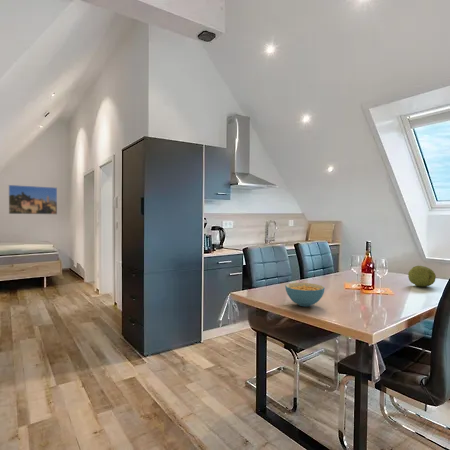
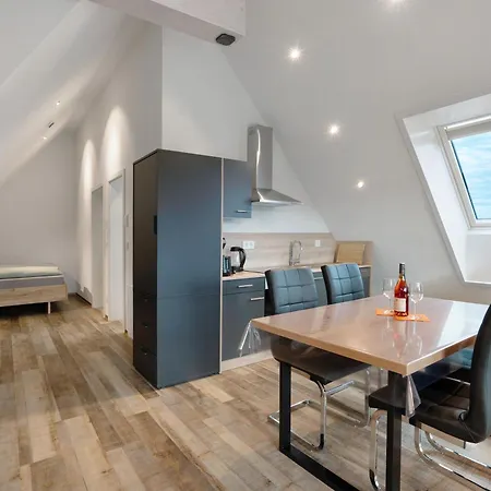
- cereal bowl [284,282,326,307]
- fruit [407,265,437,287]
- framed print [8,184,58,215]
